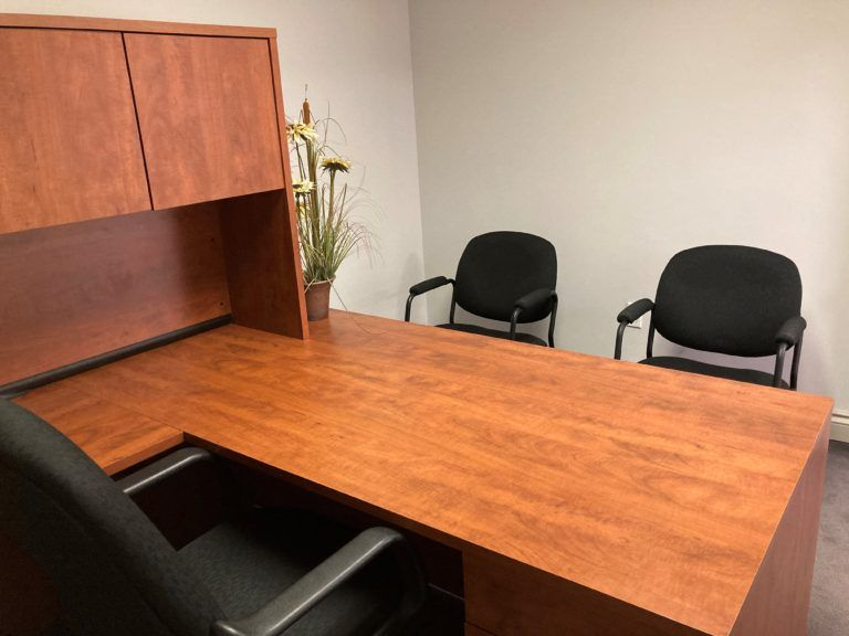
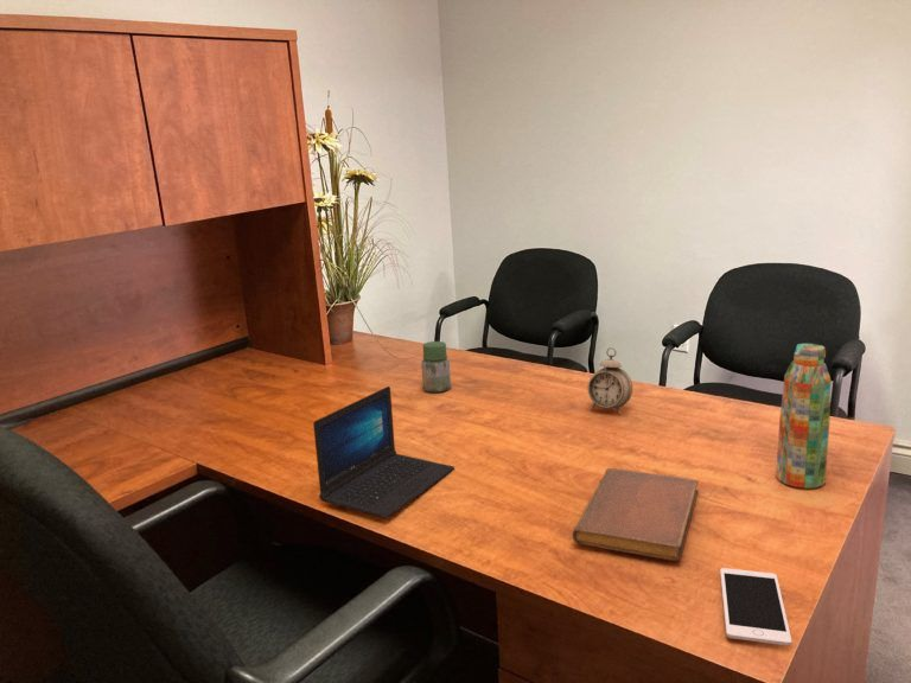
+ laptop [312,385,456,519]
+ cell phone [719,567,792,646]
+ water bottle [775,343,832,490]
+ notebook [572,467,699,562]
+ alarm clock [586,346,633,415]
+ jar [420,340,452,394]
